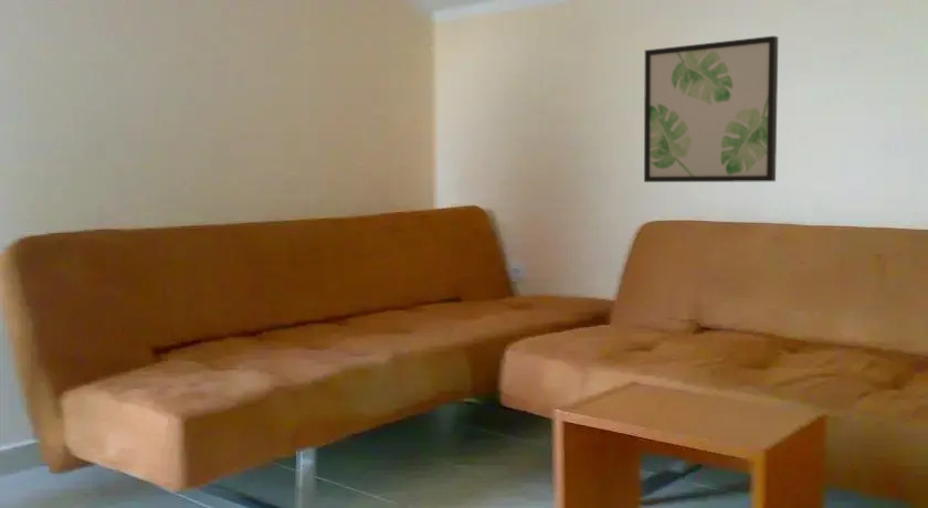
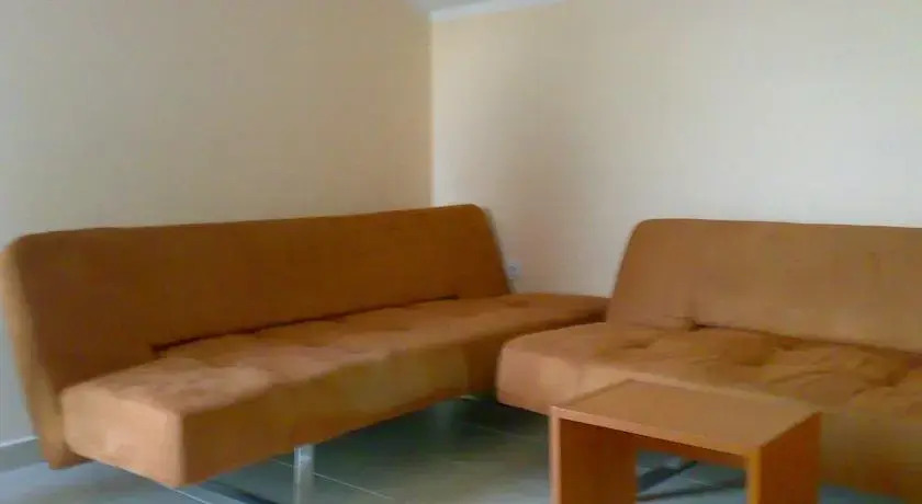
- wall art [643,35,779,183]
